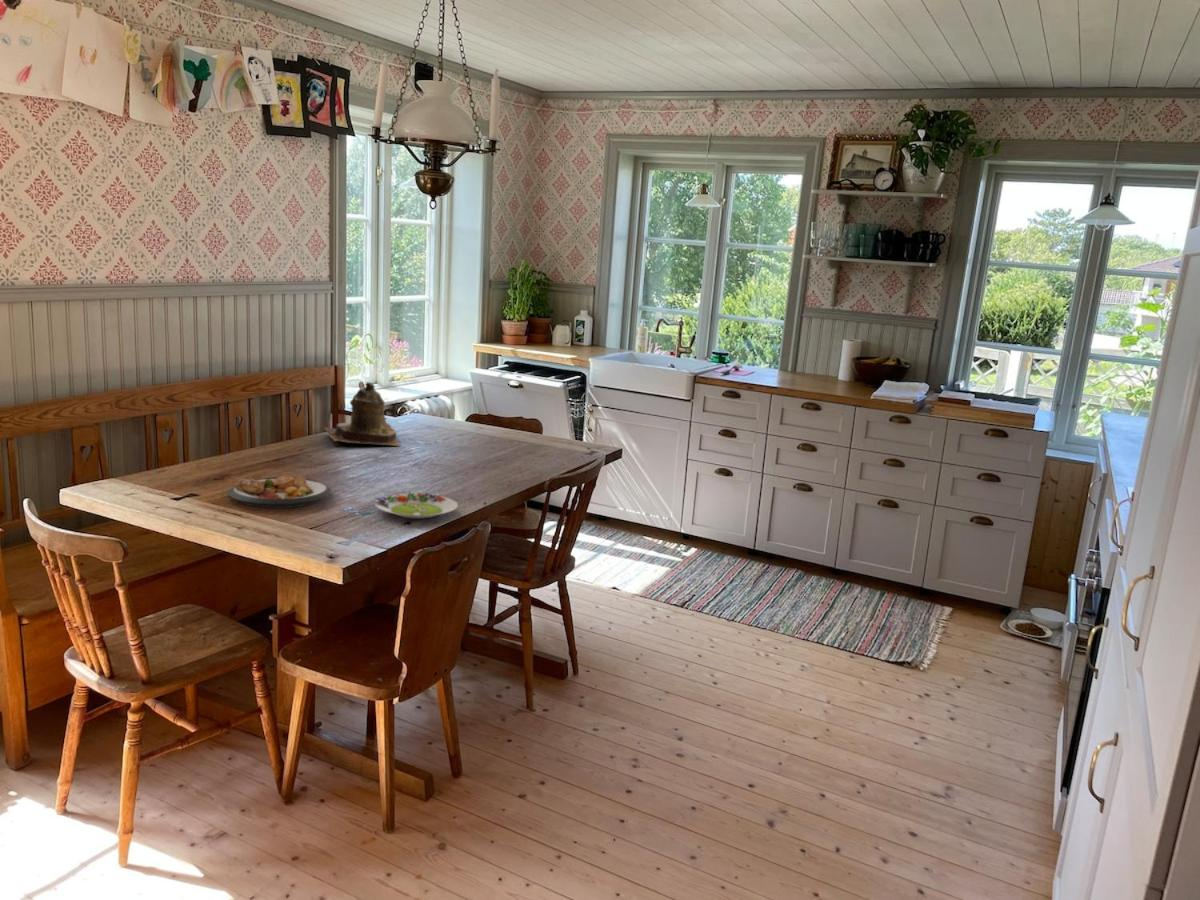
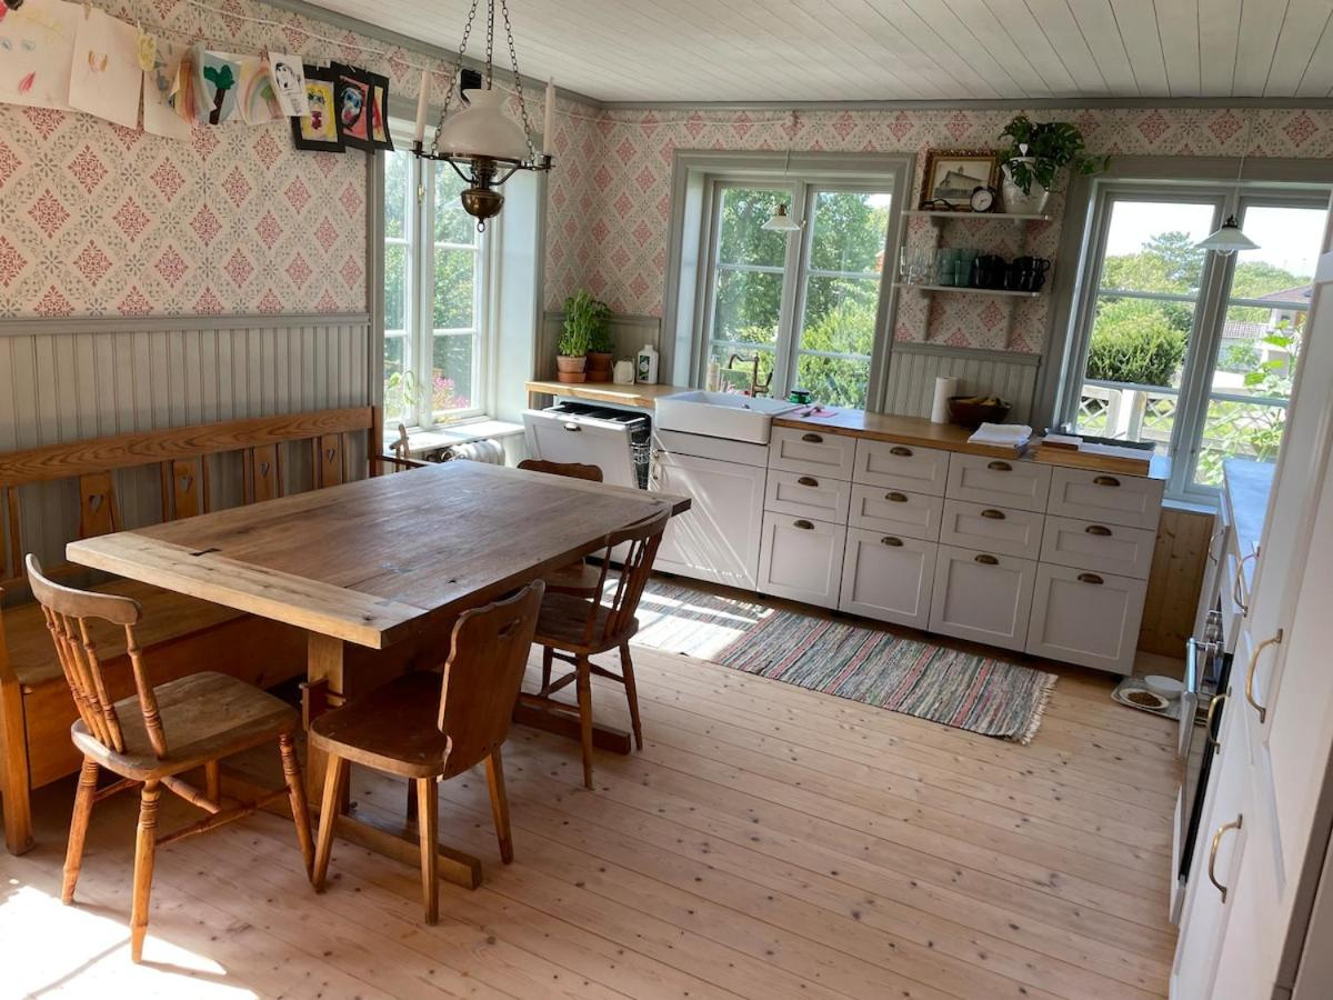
- salad plate [373,491,459,519]
- teapot [323,381,401,447]
- plate [227,474,332,509]
